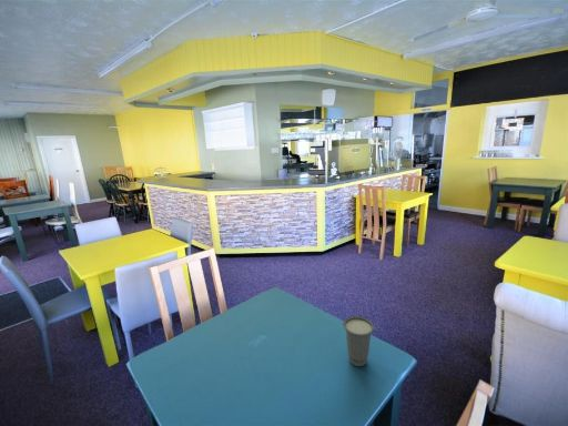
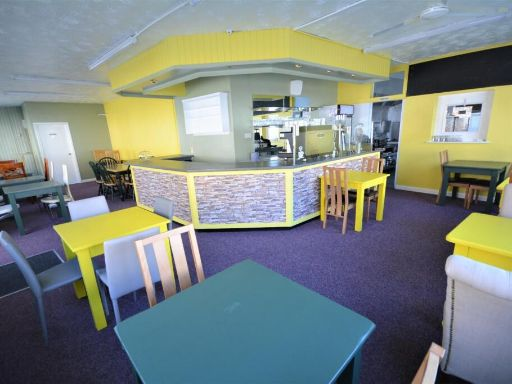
- cup [342,315,375,367]
